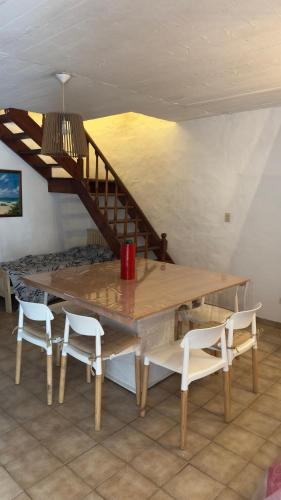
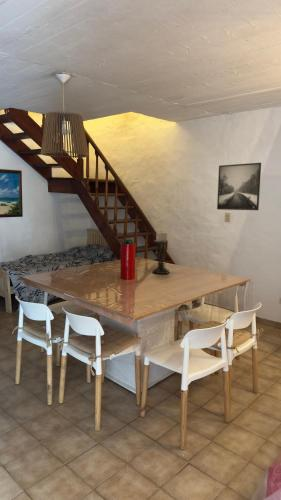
+ candle holder [151,230,170,275]
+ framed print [216,162,262,211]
